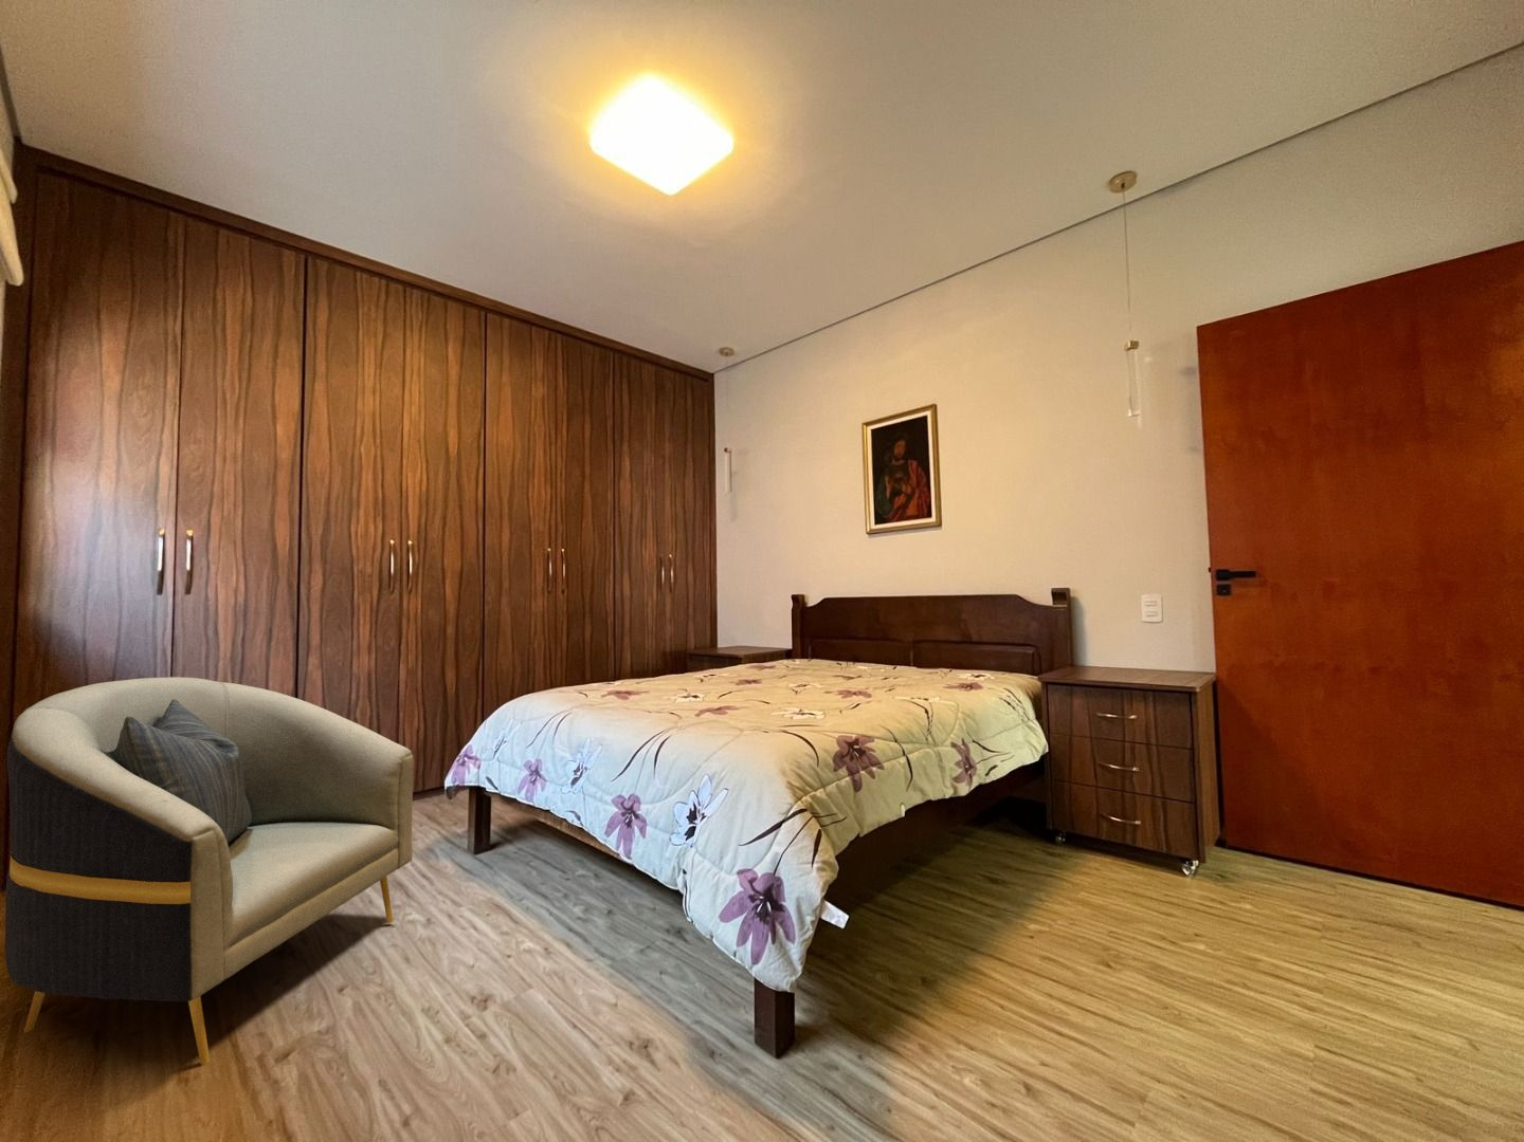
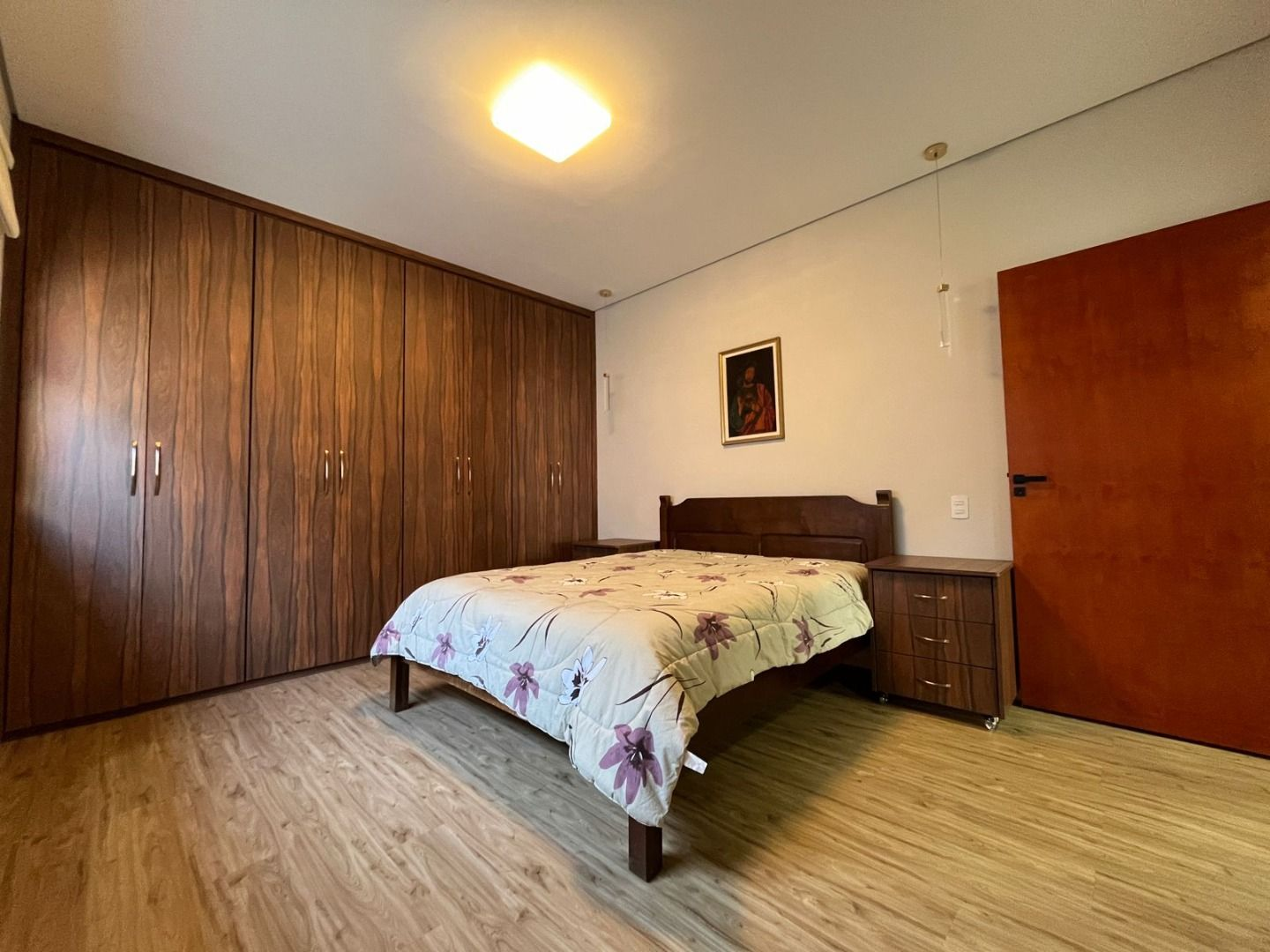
- armchair [5,675,415,1066]
